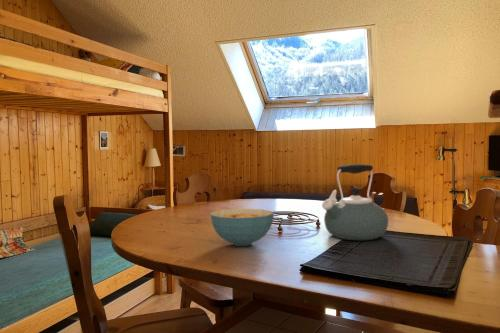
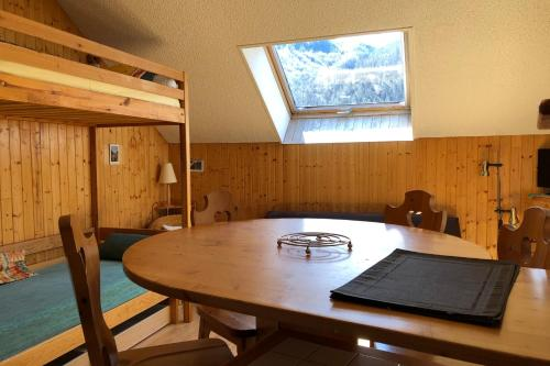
- cereal bowl [210,208,275,247]
- kettle [321,163,389,241]
